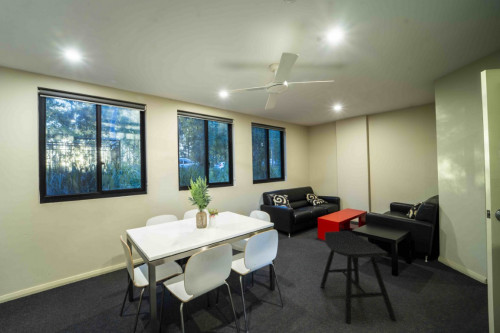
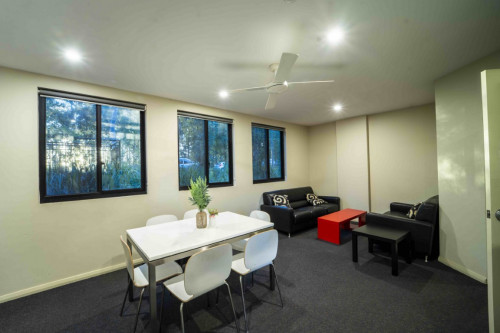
- stool [319,230,397,325]
